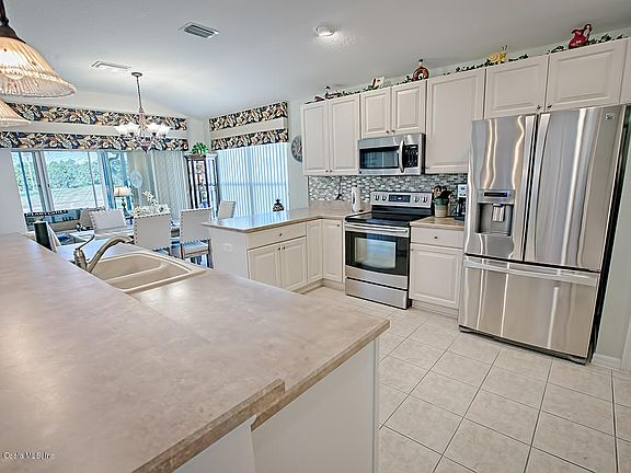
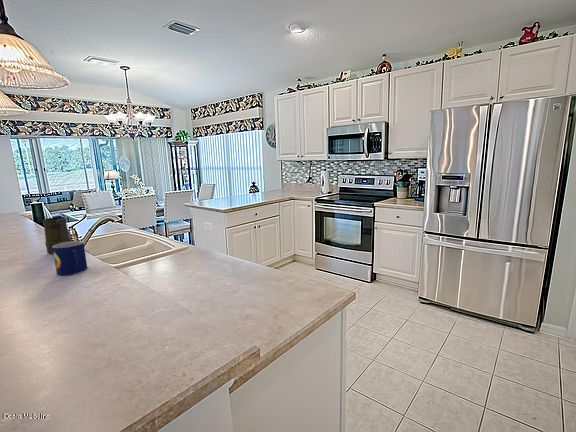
+ mug [42,216,72,255]
+ mug [52,240,88,276]
